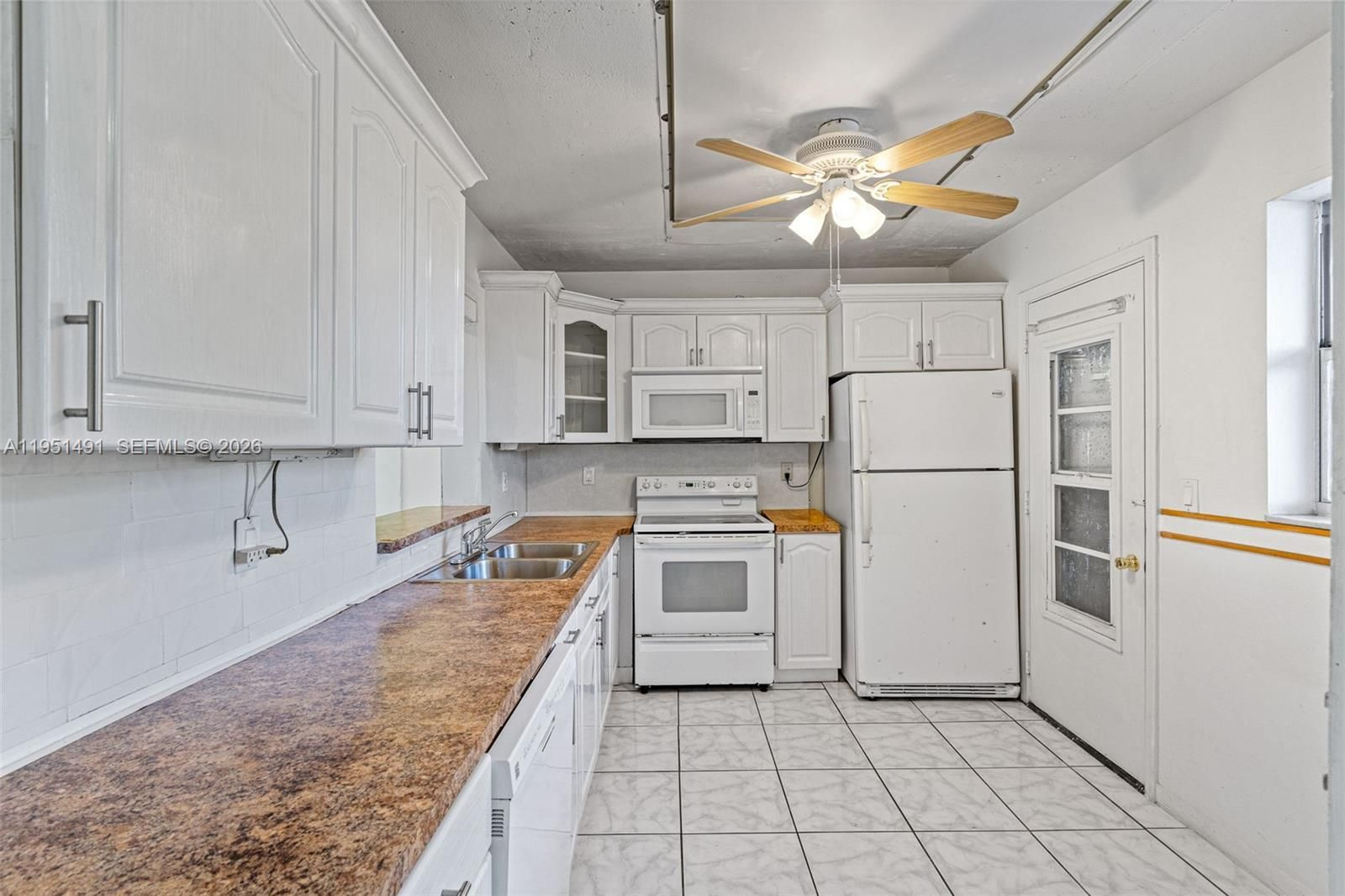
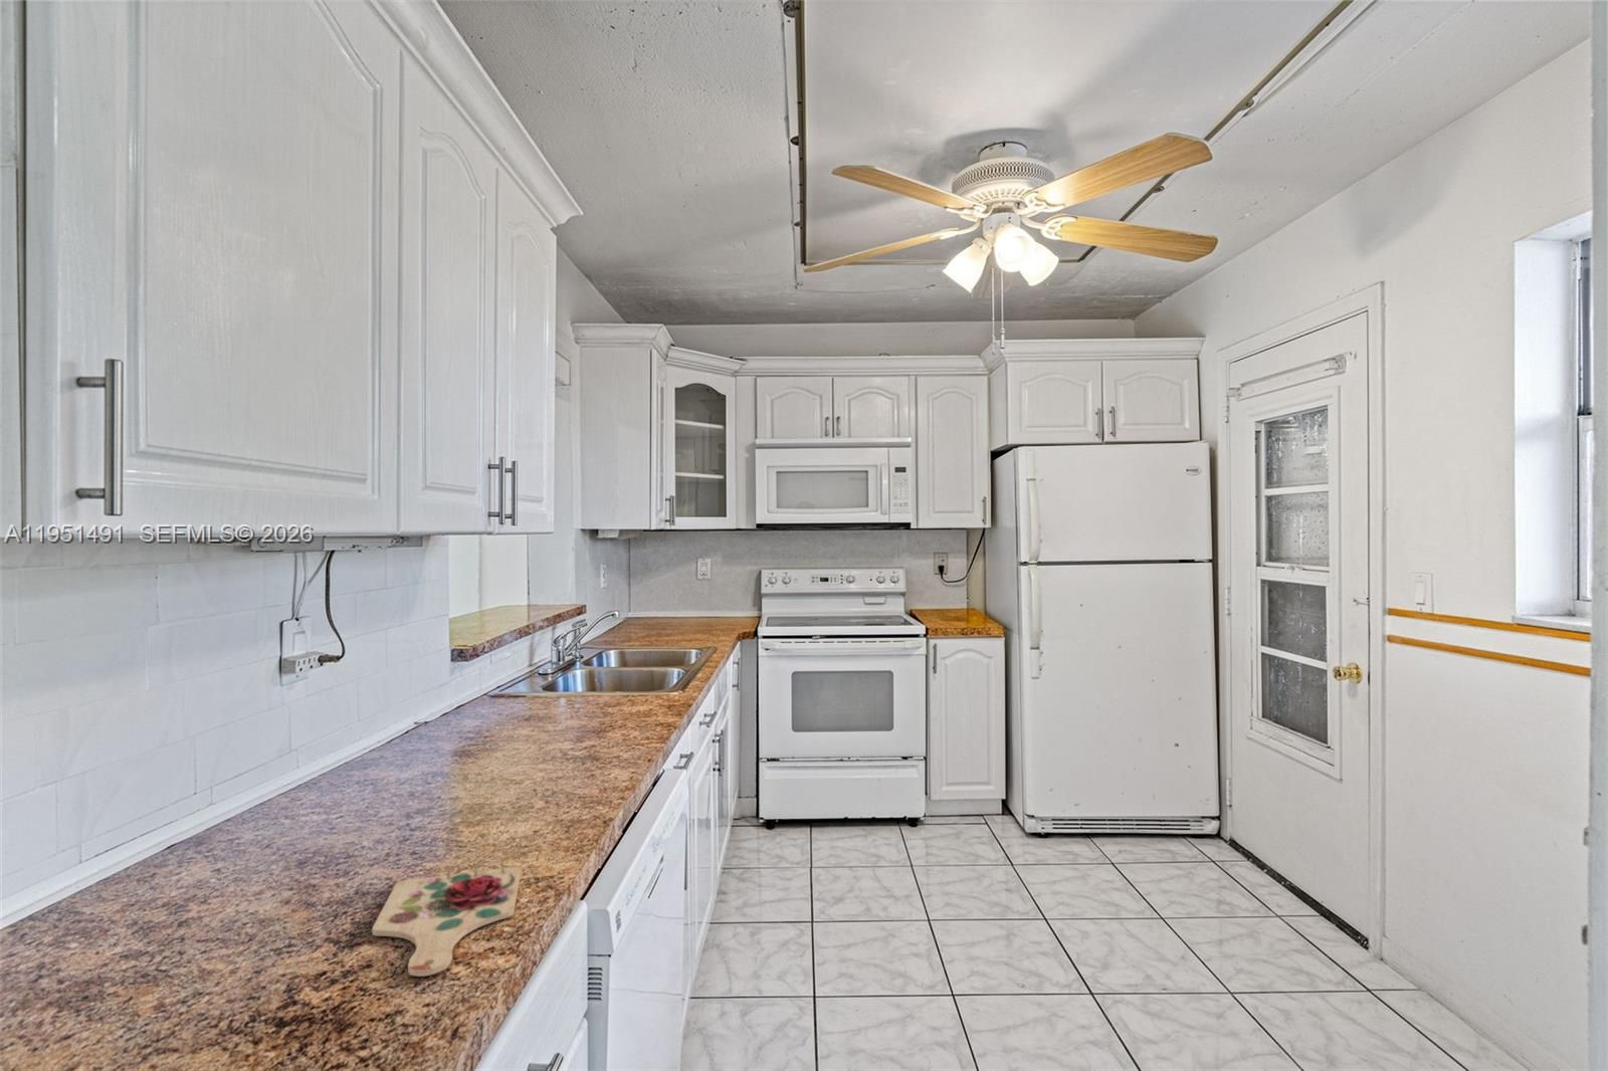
+ cutting board [371,858,521,978]
